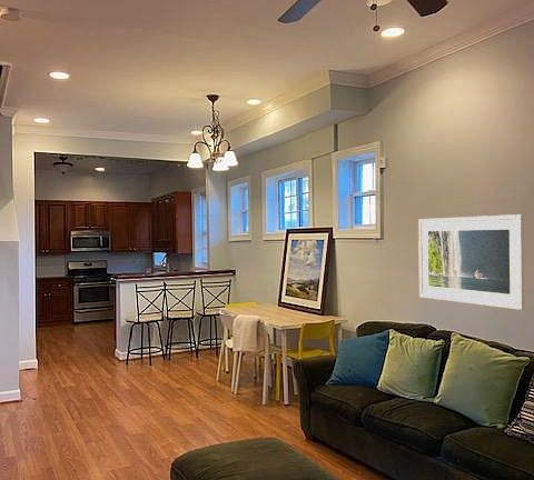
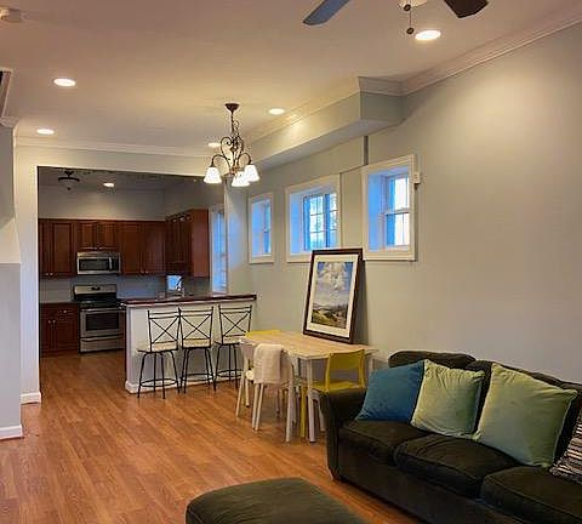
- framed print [417,213,525,311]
